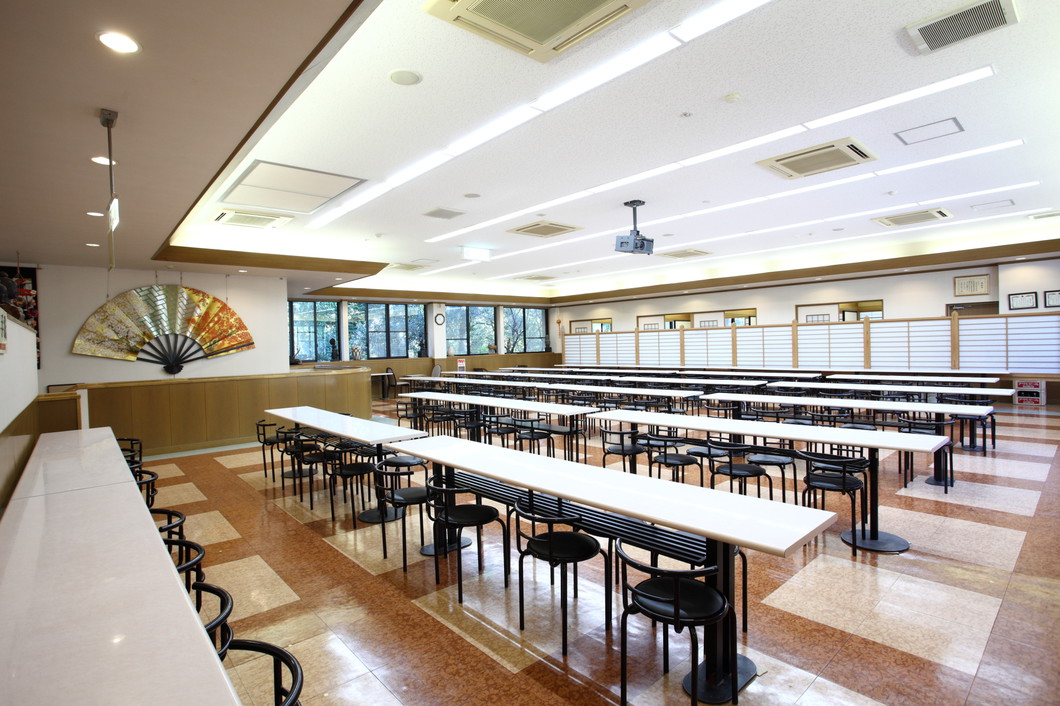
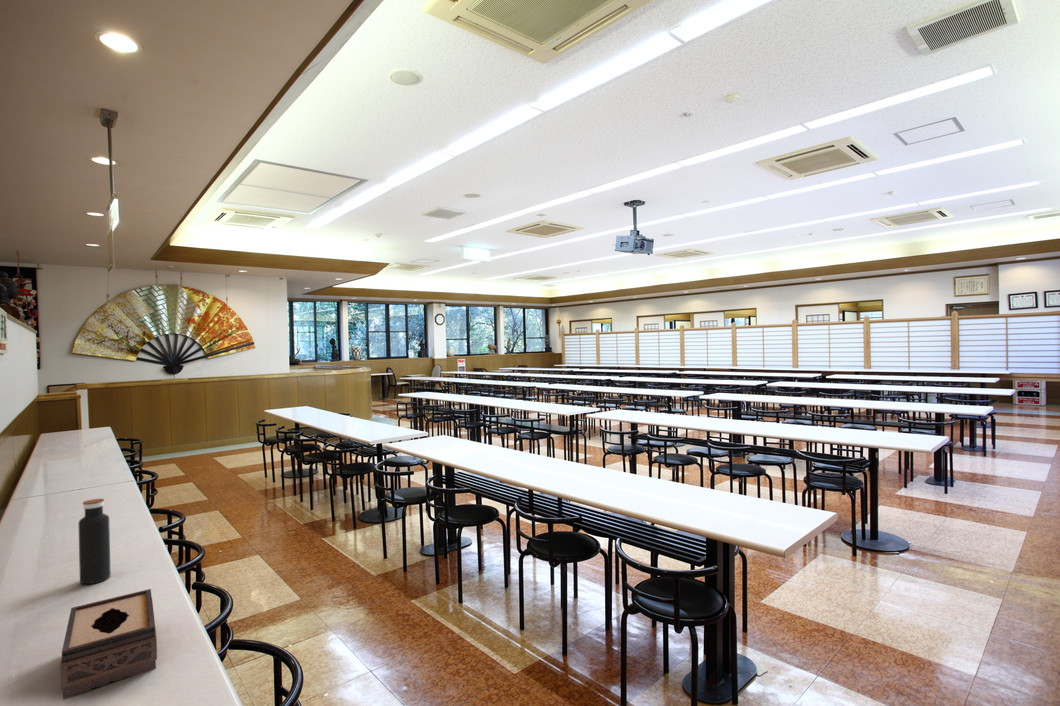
+ tissue box [59,588,158,700]
+ water bottle [78,498,112,585]
